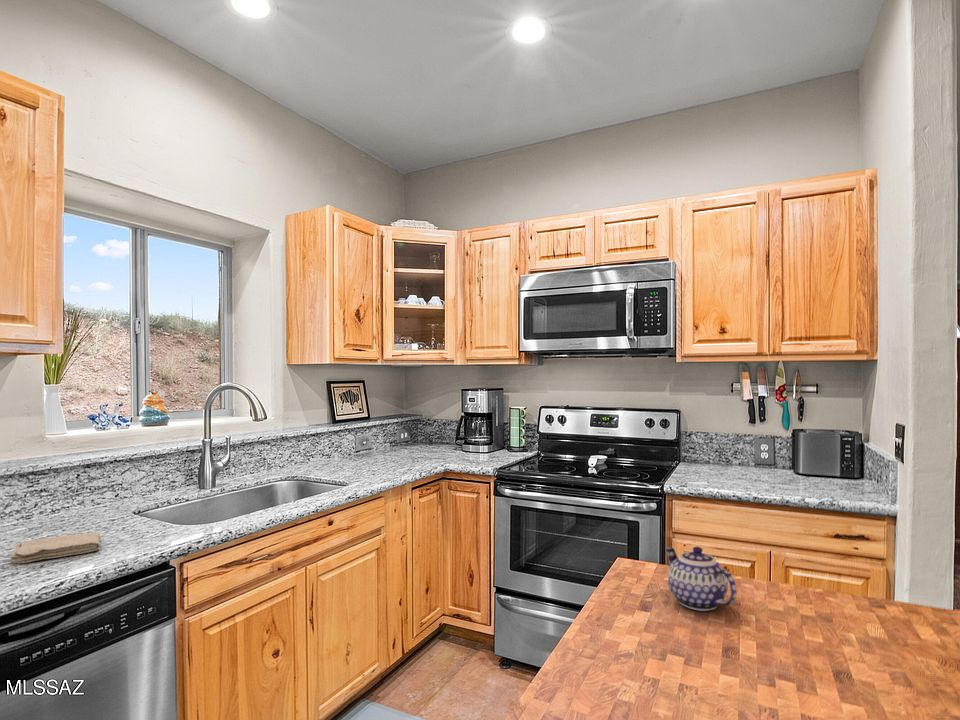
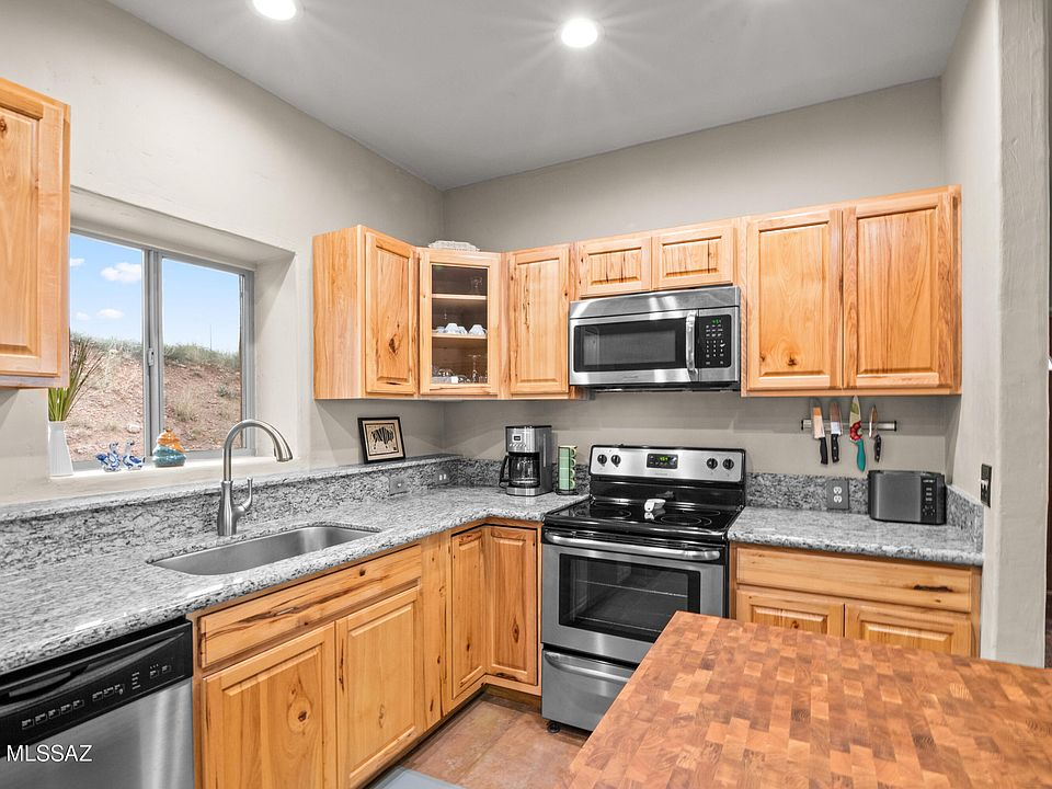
- washcloth [10,531,102,564]
- teapot [664,546,737,612]
